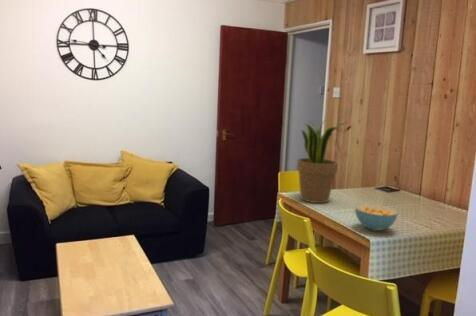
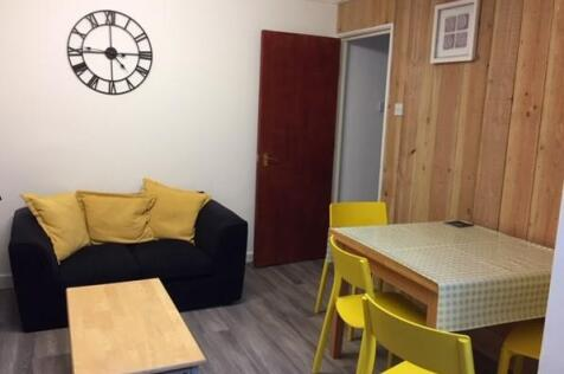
- potted plant [296,118,348,204]
- cereal bowl [354,203,399,232]
